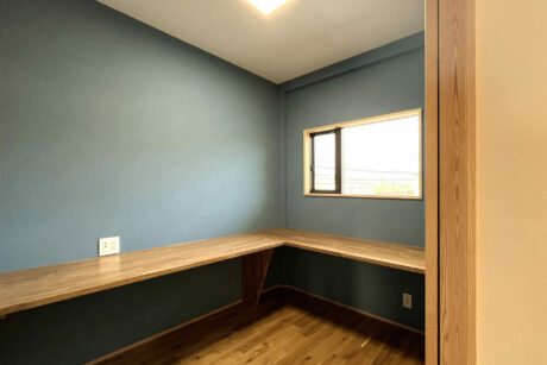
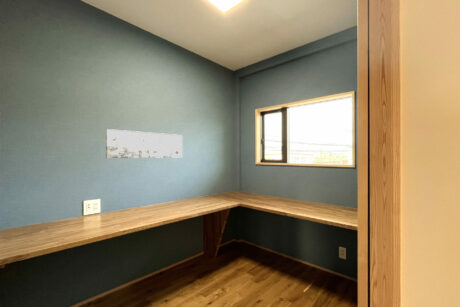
+ wall art [105,128,184,159]
